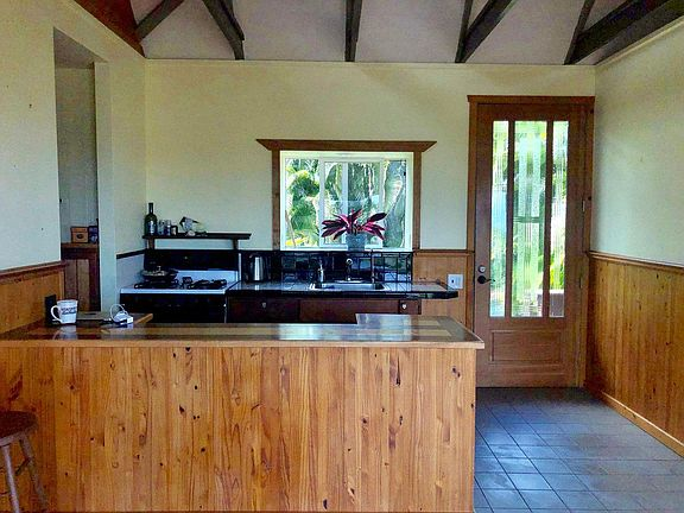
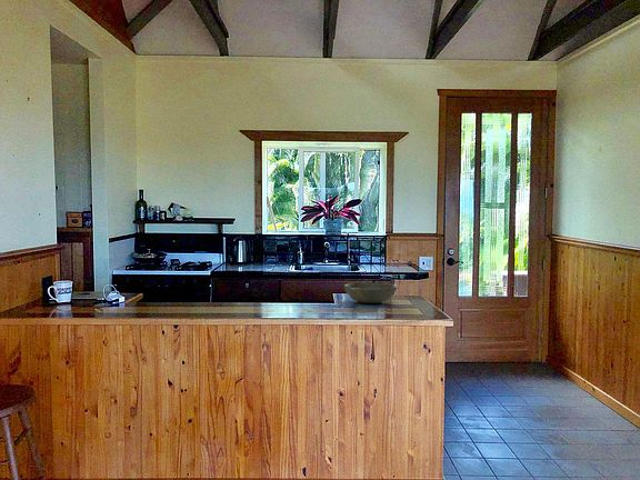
+ bowl [343,281,398,304]
